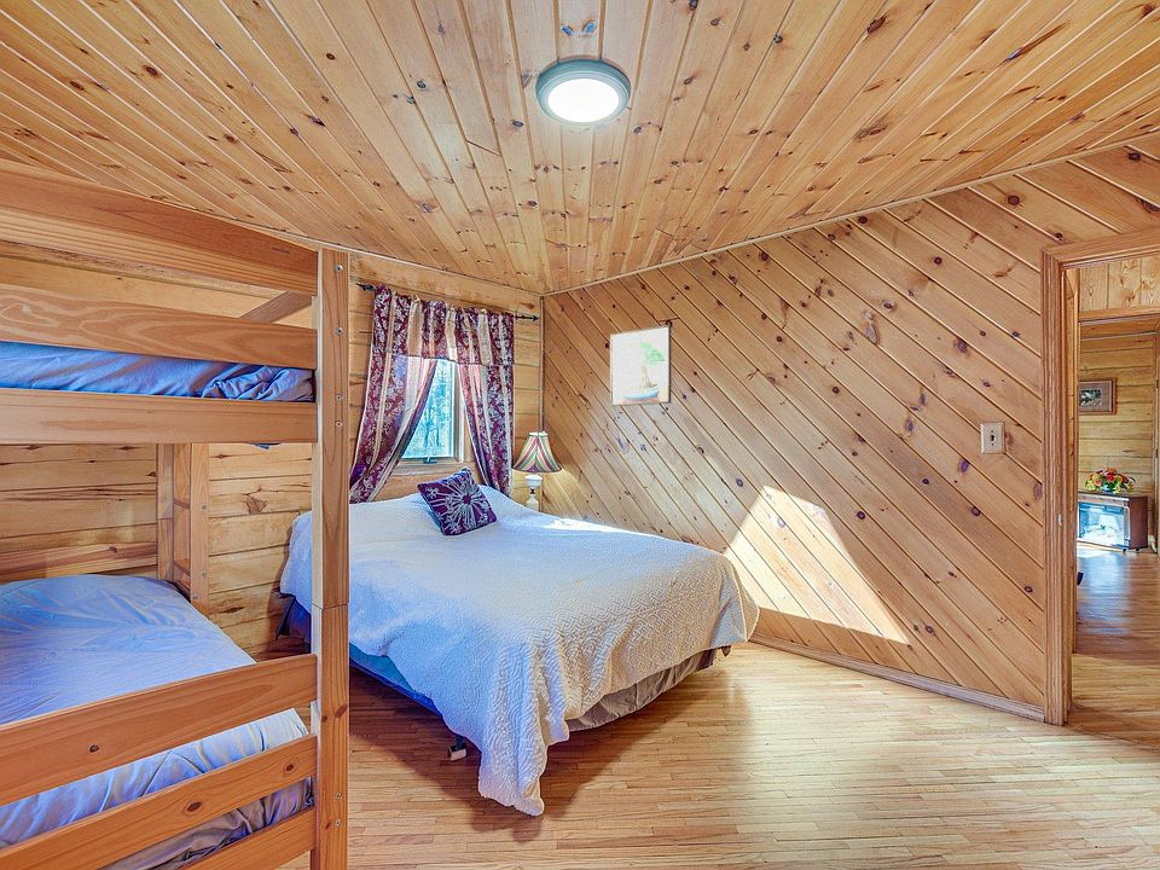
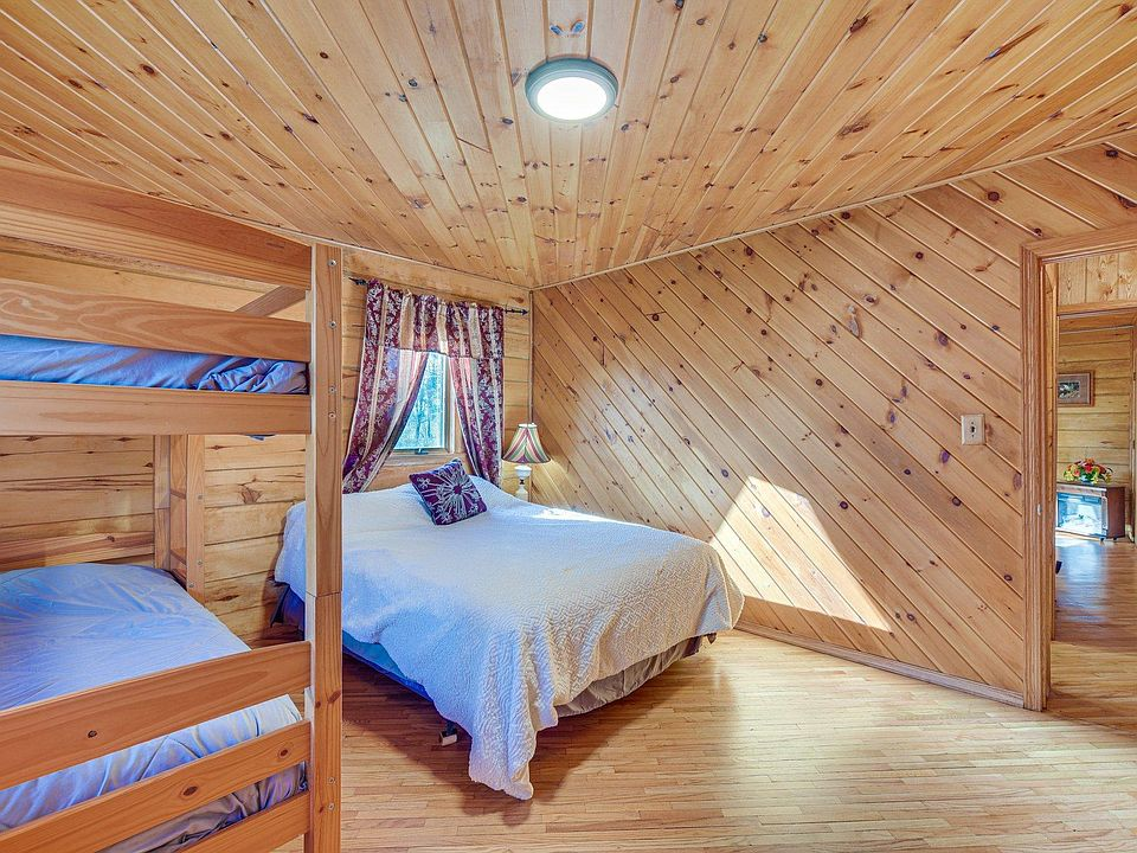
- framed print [609,324,672,407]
